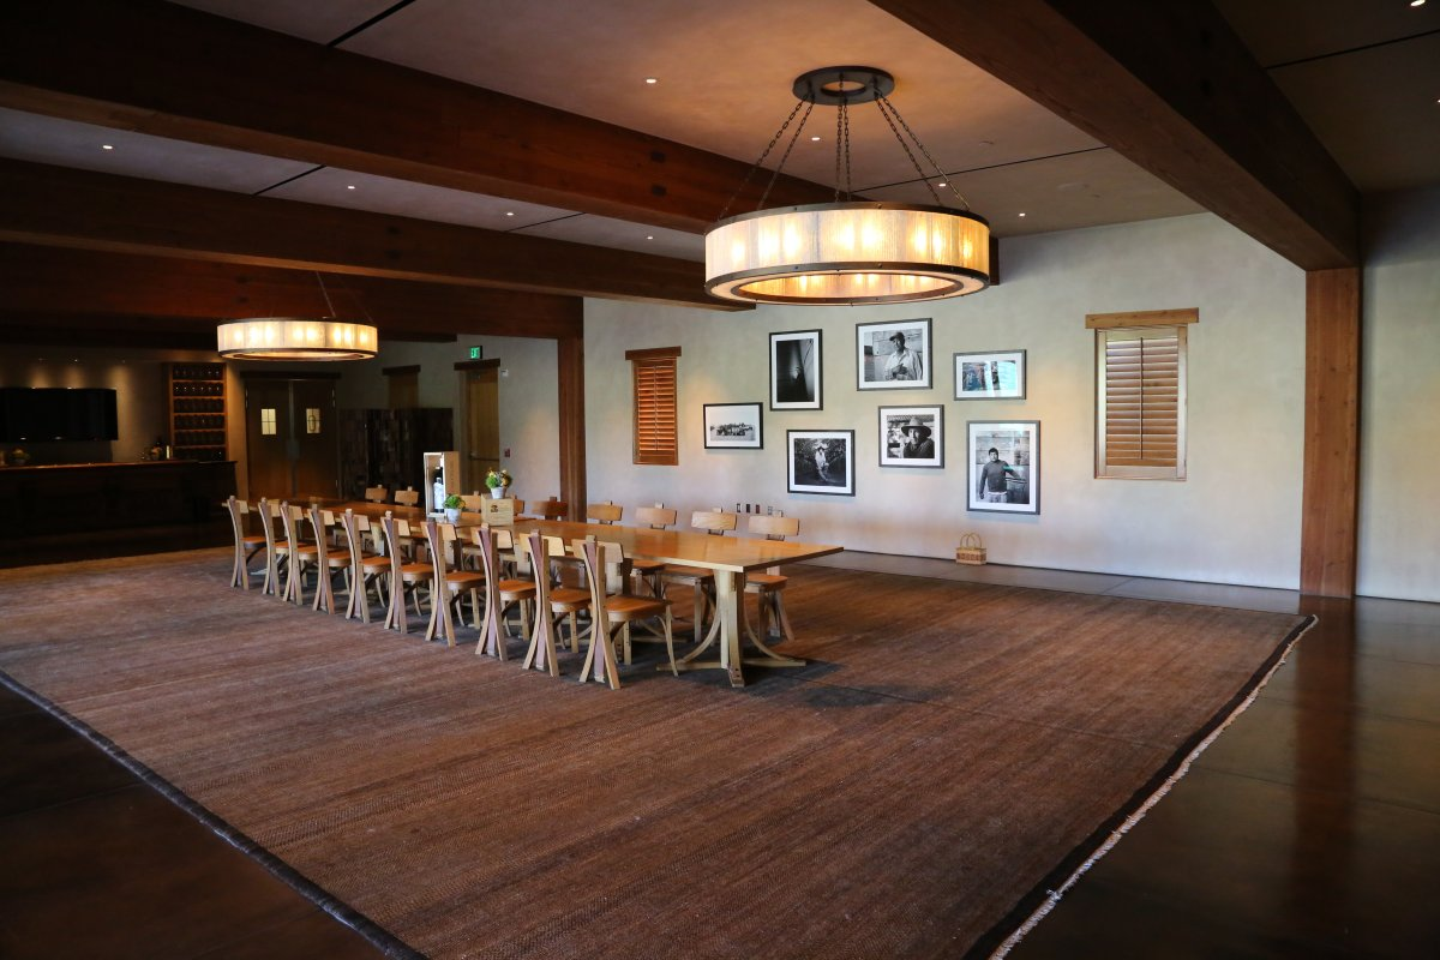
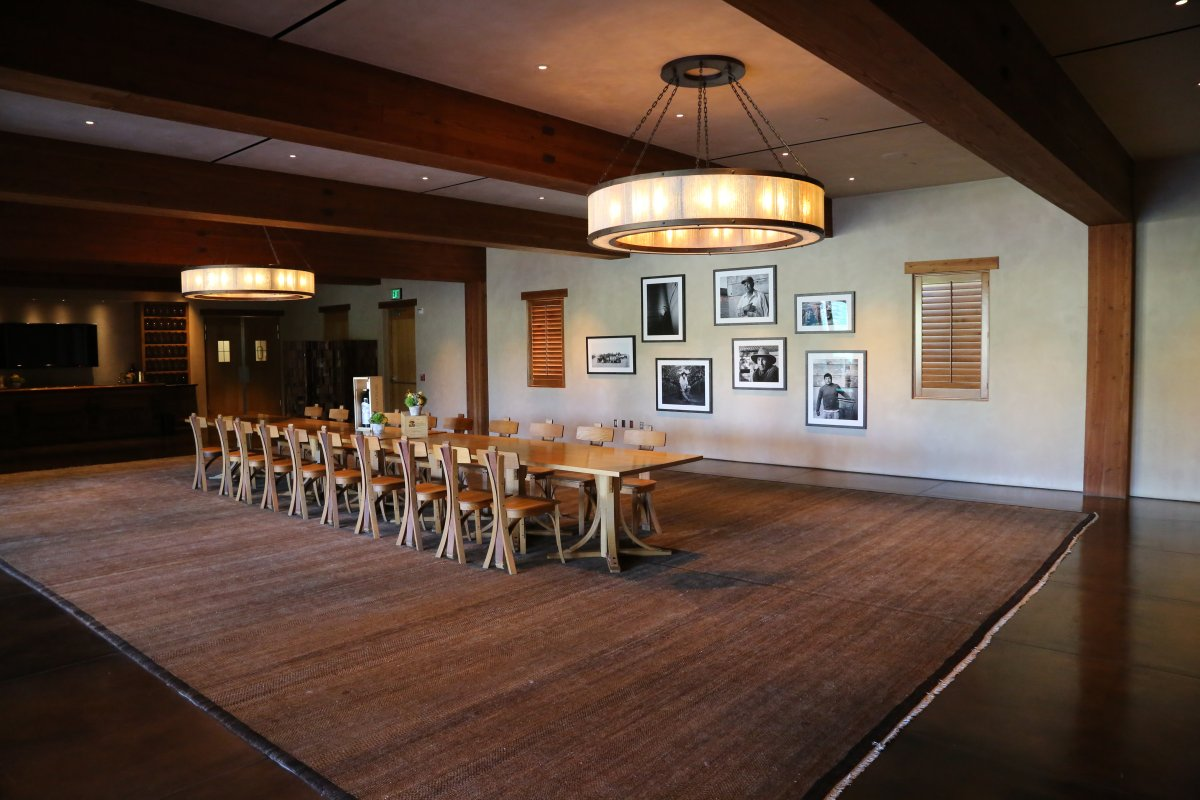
- basket [955,532,988,566]
